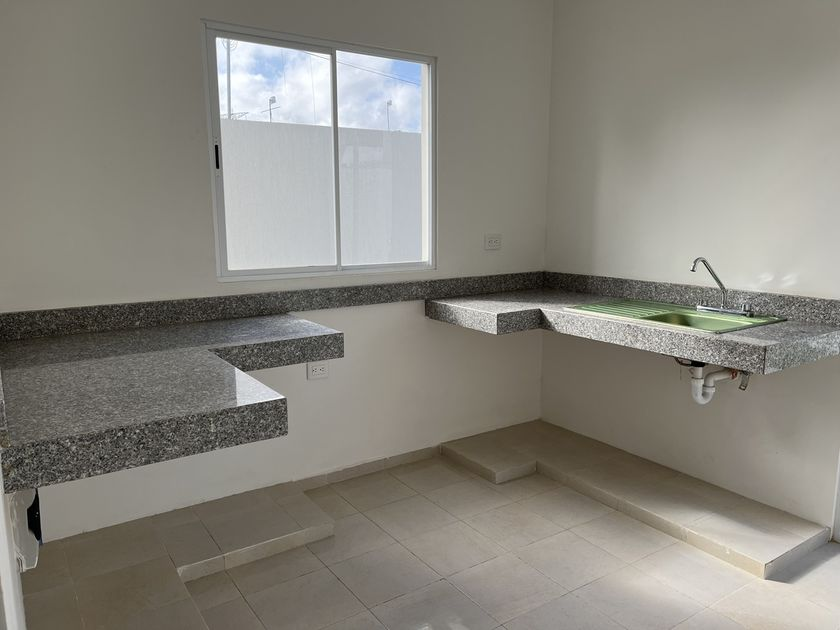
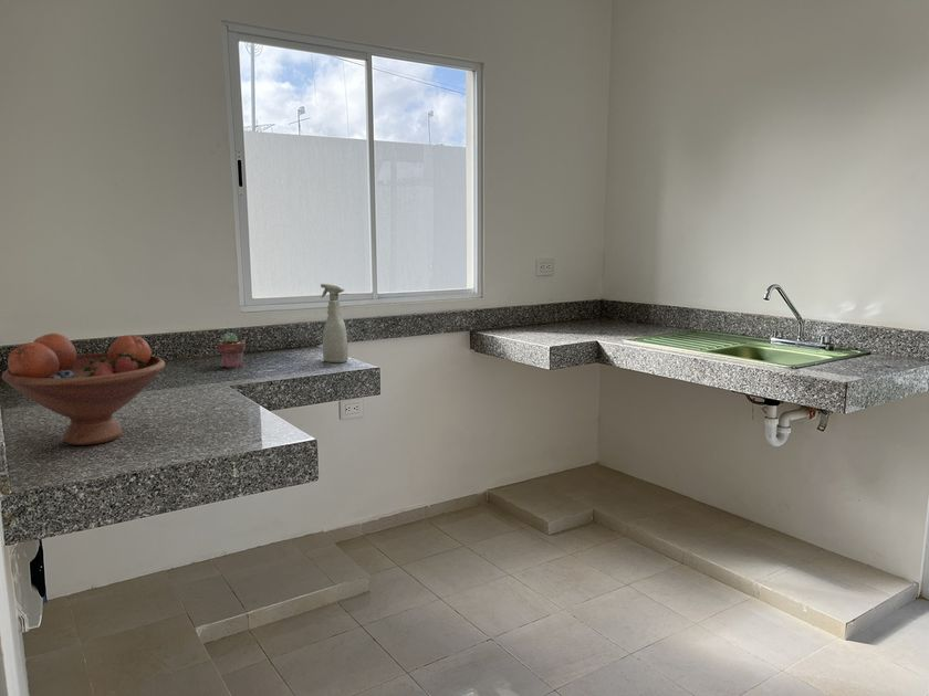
+ potted succulent [217,333,247,369]
+ fruit bowl [1,333,166,446]
+ spray bottle [320,283,349,363]
